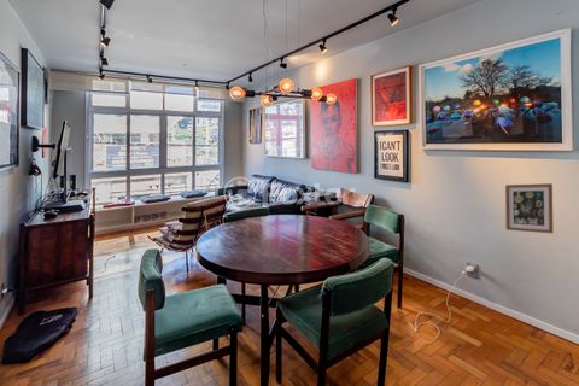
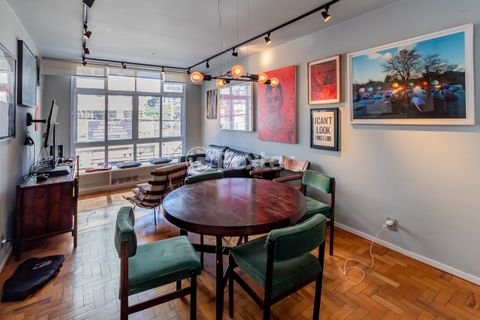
- wall art [504,182,555,234]
